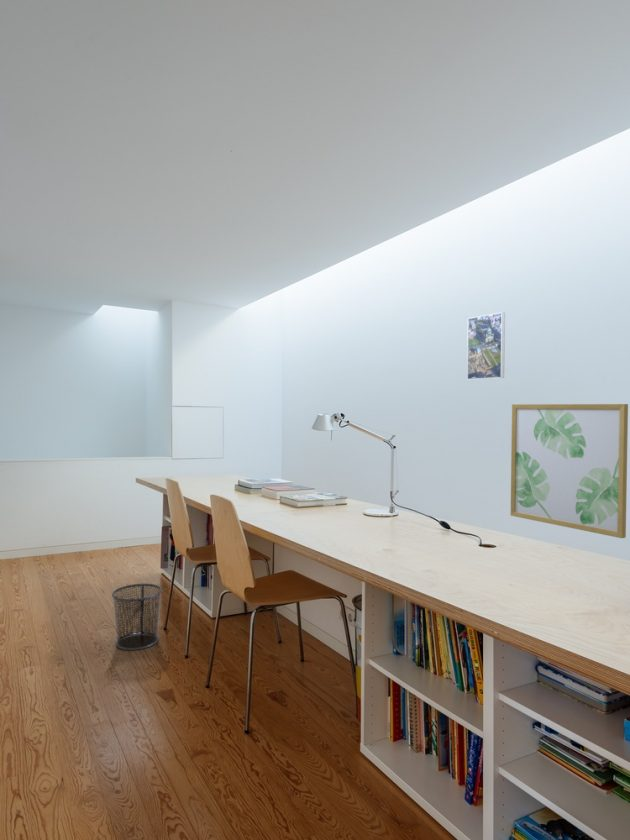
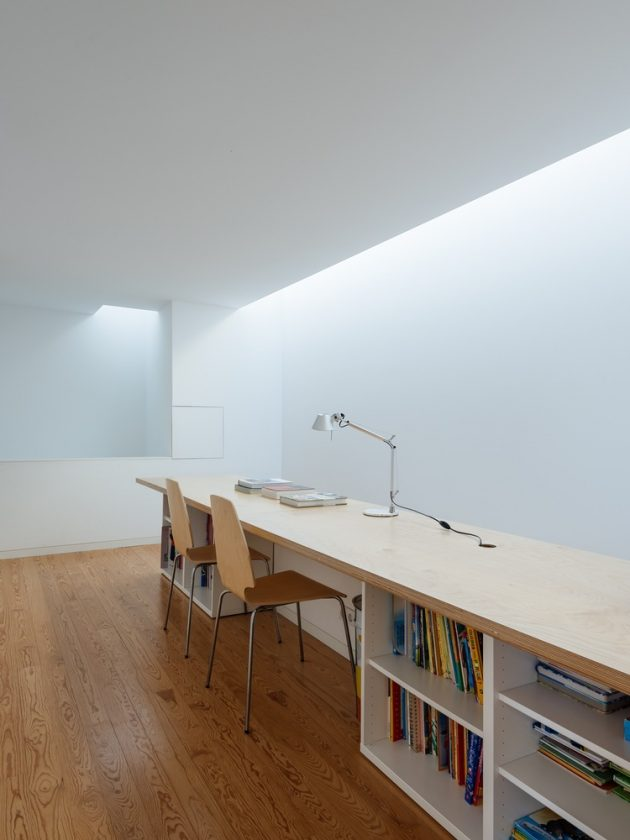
- wall art [510,403,629,539]
- waste bin [111,583,163,651]
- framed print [466,311,506,381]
